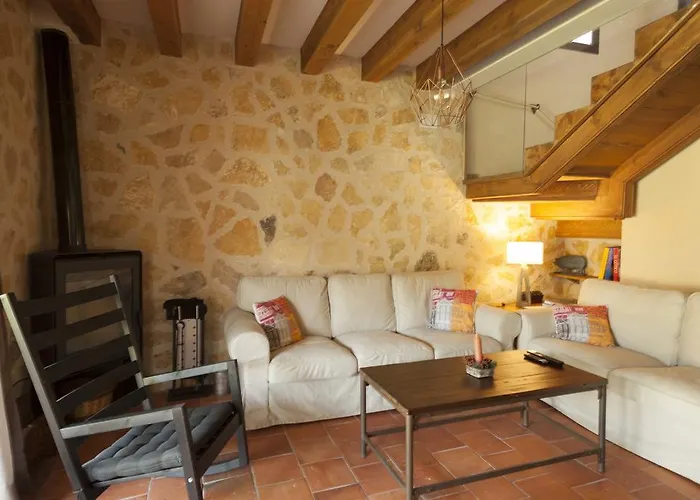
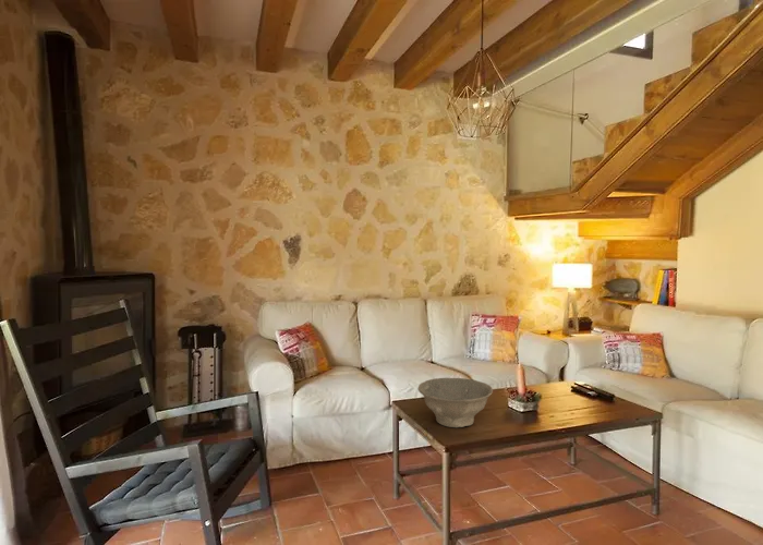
+ bowl [417,377,494,428]
